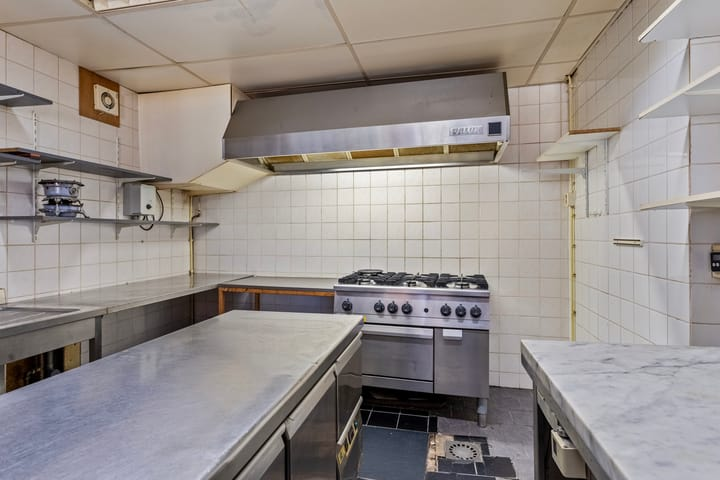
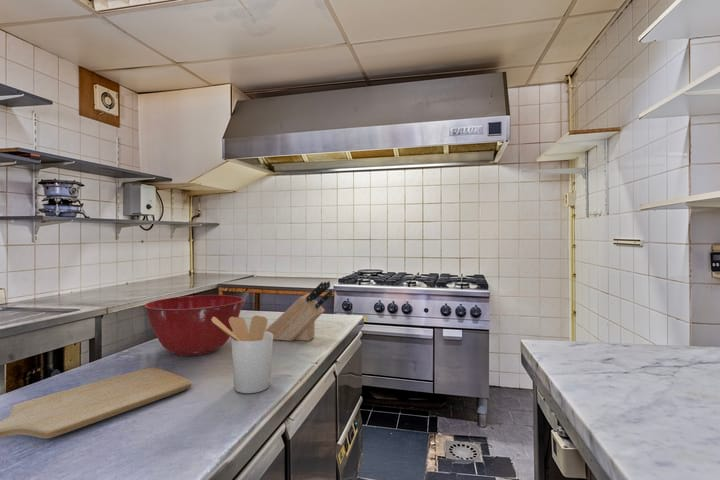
+ utensil holder [211,314,274,394]
+ mixing bowl [143,294,245,357]
+ knife block [265,280,333,342]
+ chopping board [0,367,192,440]
